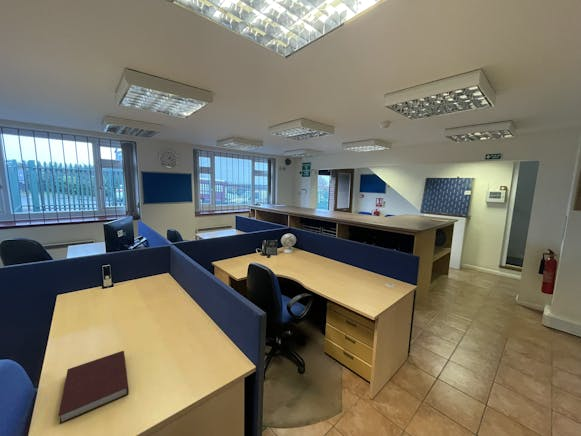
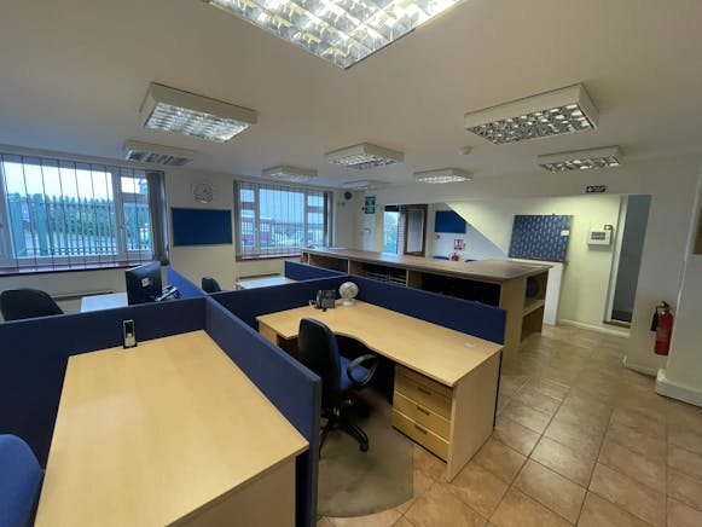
- notebook [58,350,130,425]
